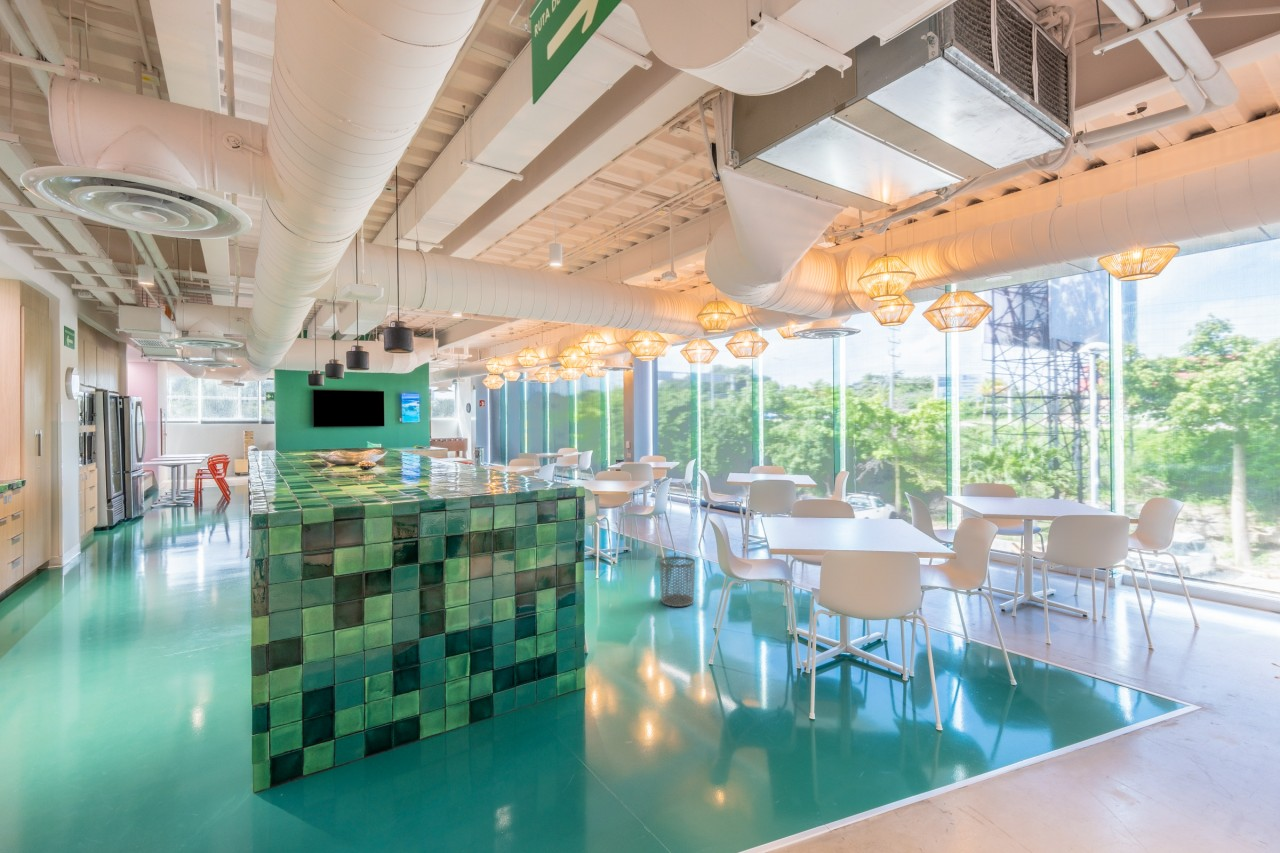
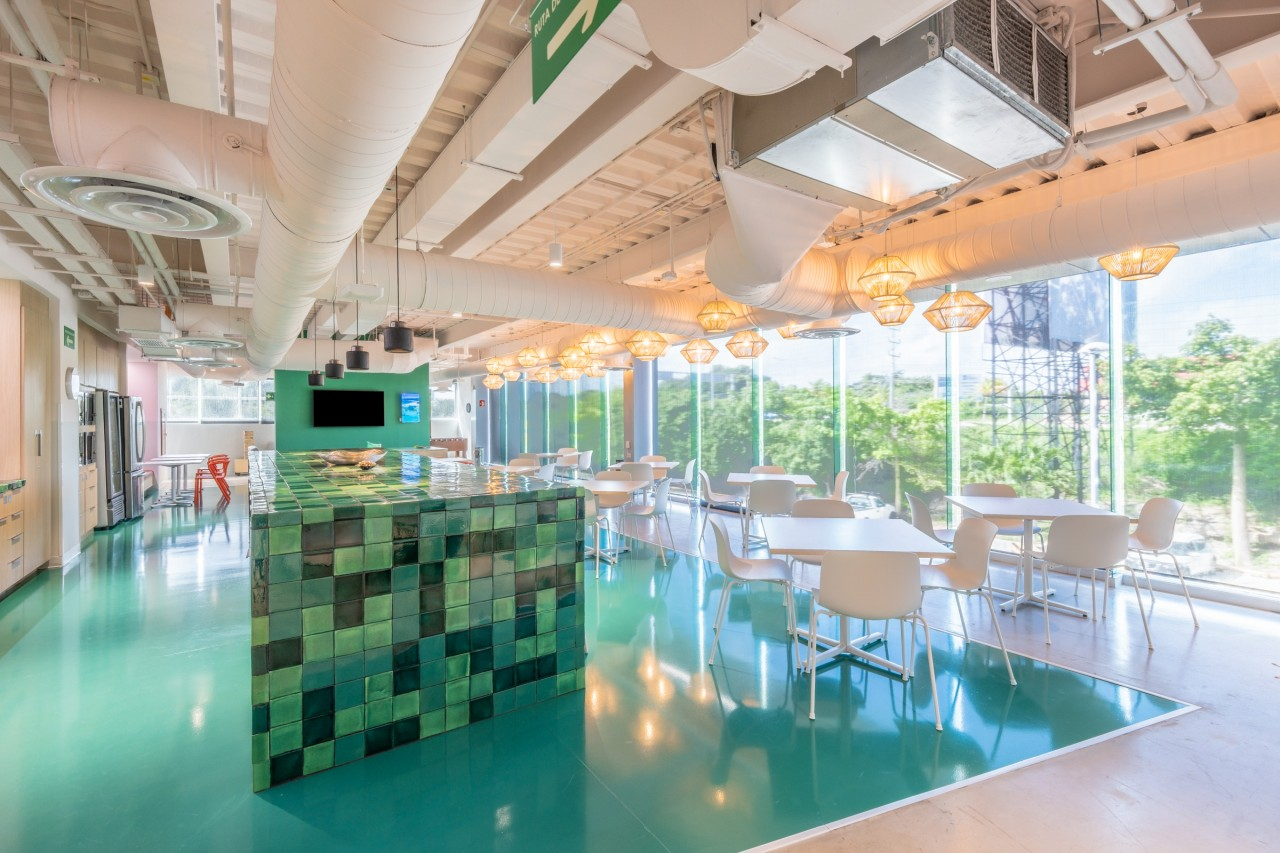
- waste bin [658,555,696,608]
